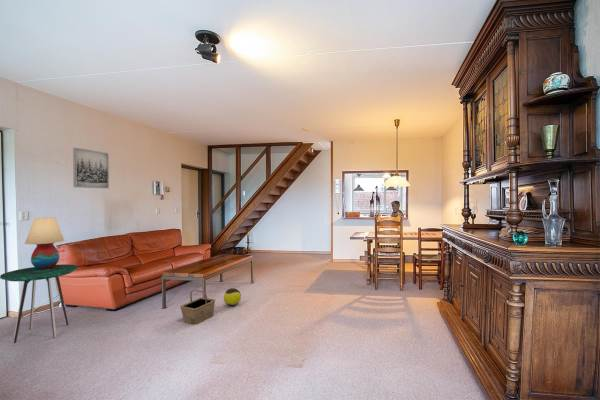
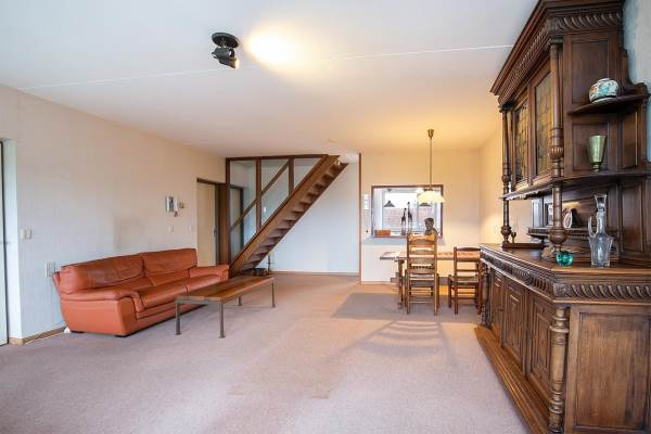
- side table [0,264,79,344]
- wall art [72,147,110,189]
- decorative ball [223,287,242,307]
- table lamp [24,216,65,270]
- basket [179,289,216,325]
